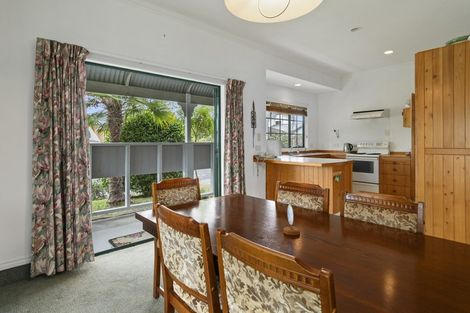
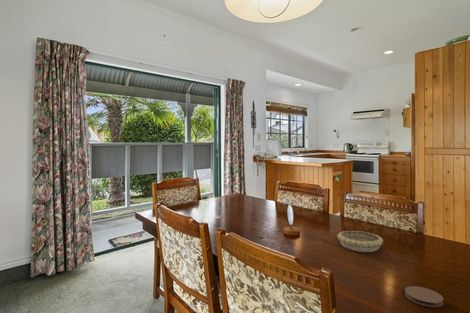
+ coaster [404,285,444,308]
+ decorative bowl [336,230,384,253]
